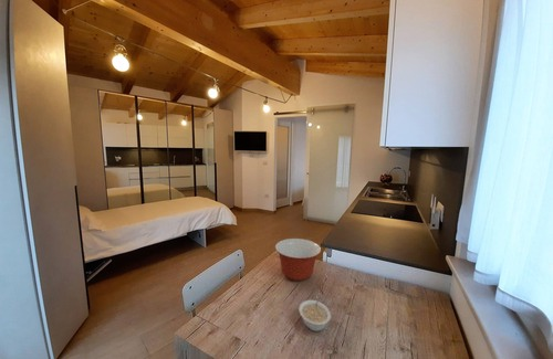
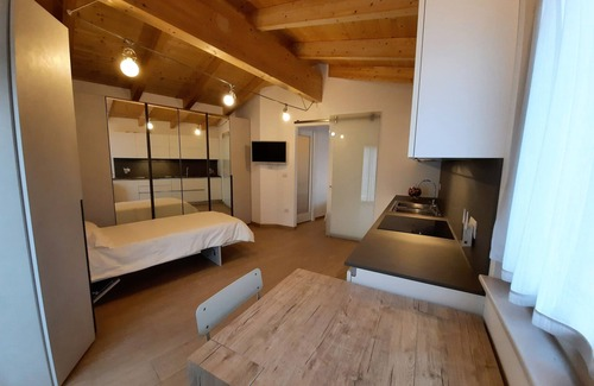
- legume [299,294,332,332]
- mixing bowl [274,237,322,282]
